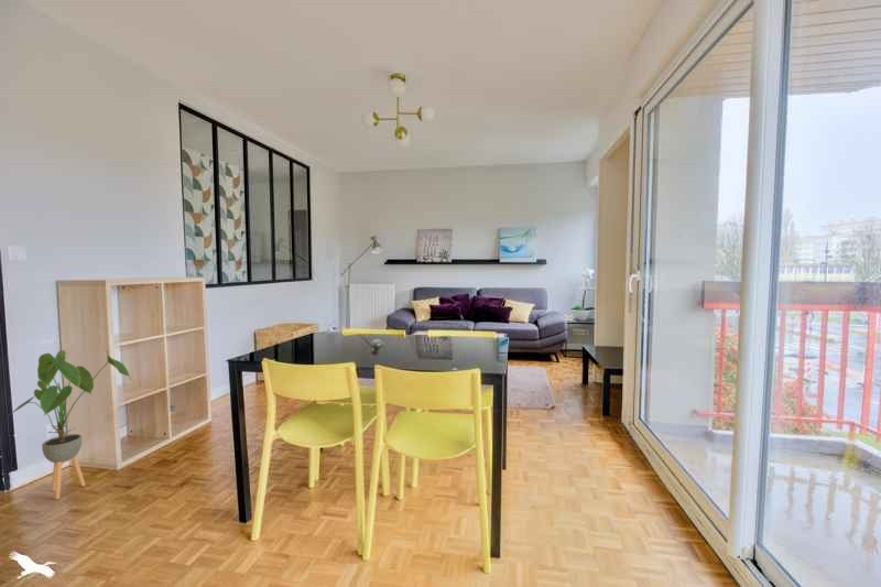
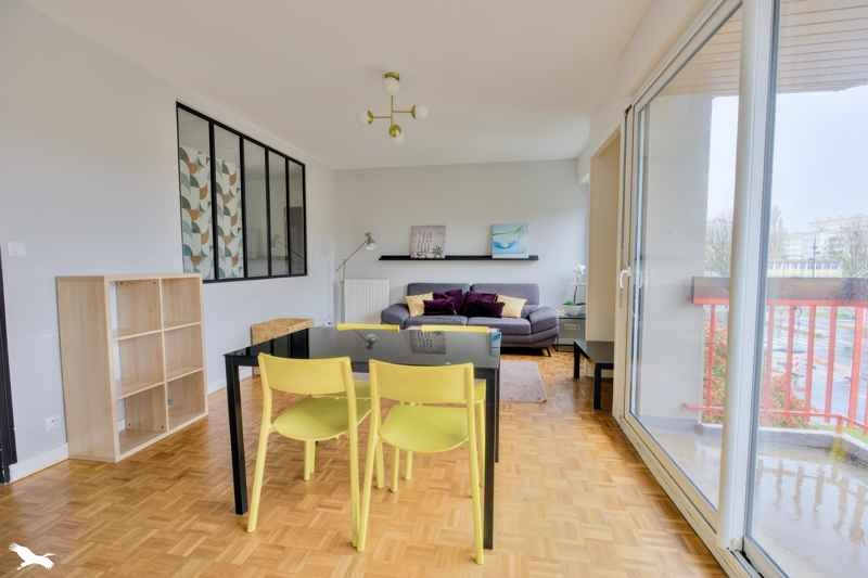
- house plant [10,349,132,501]
